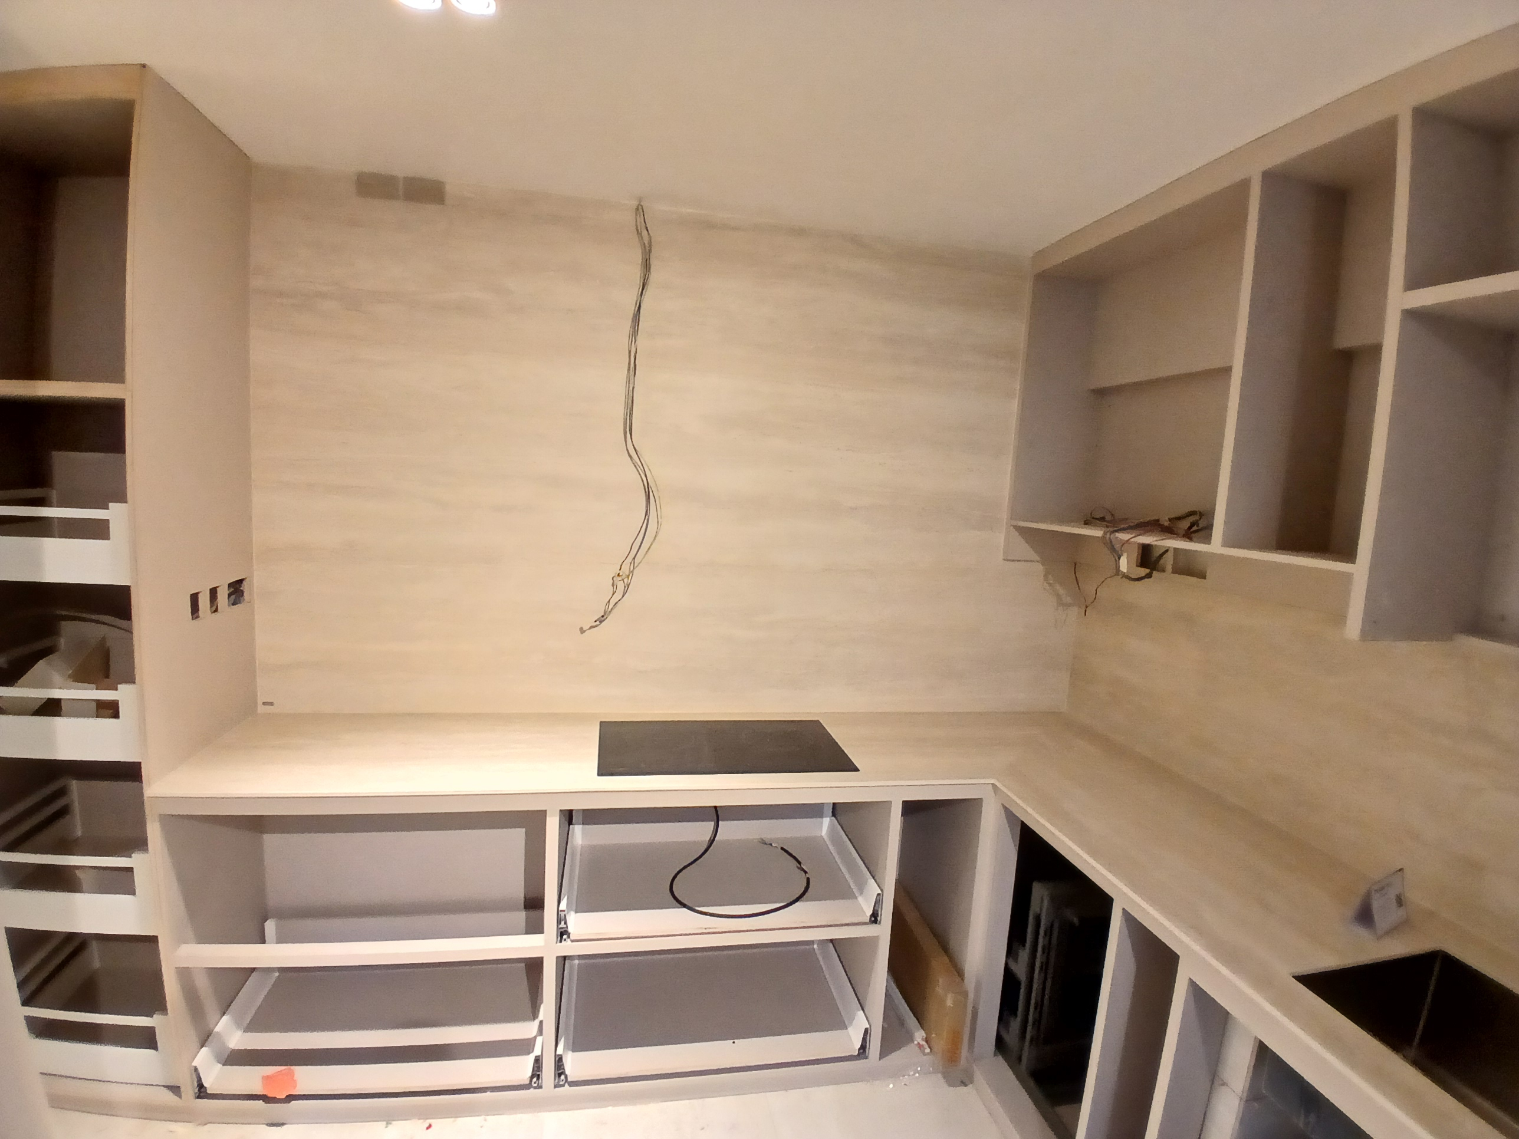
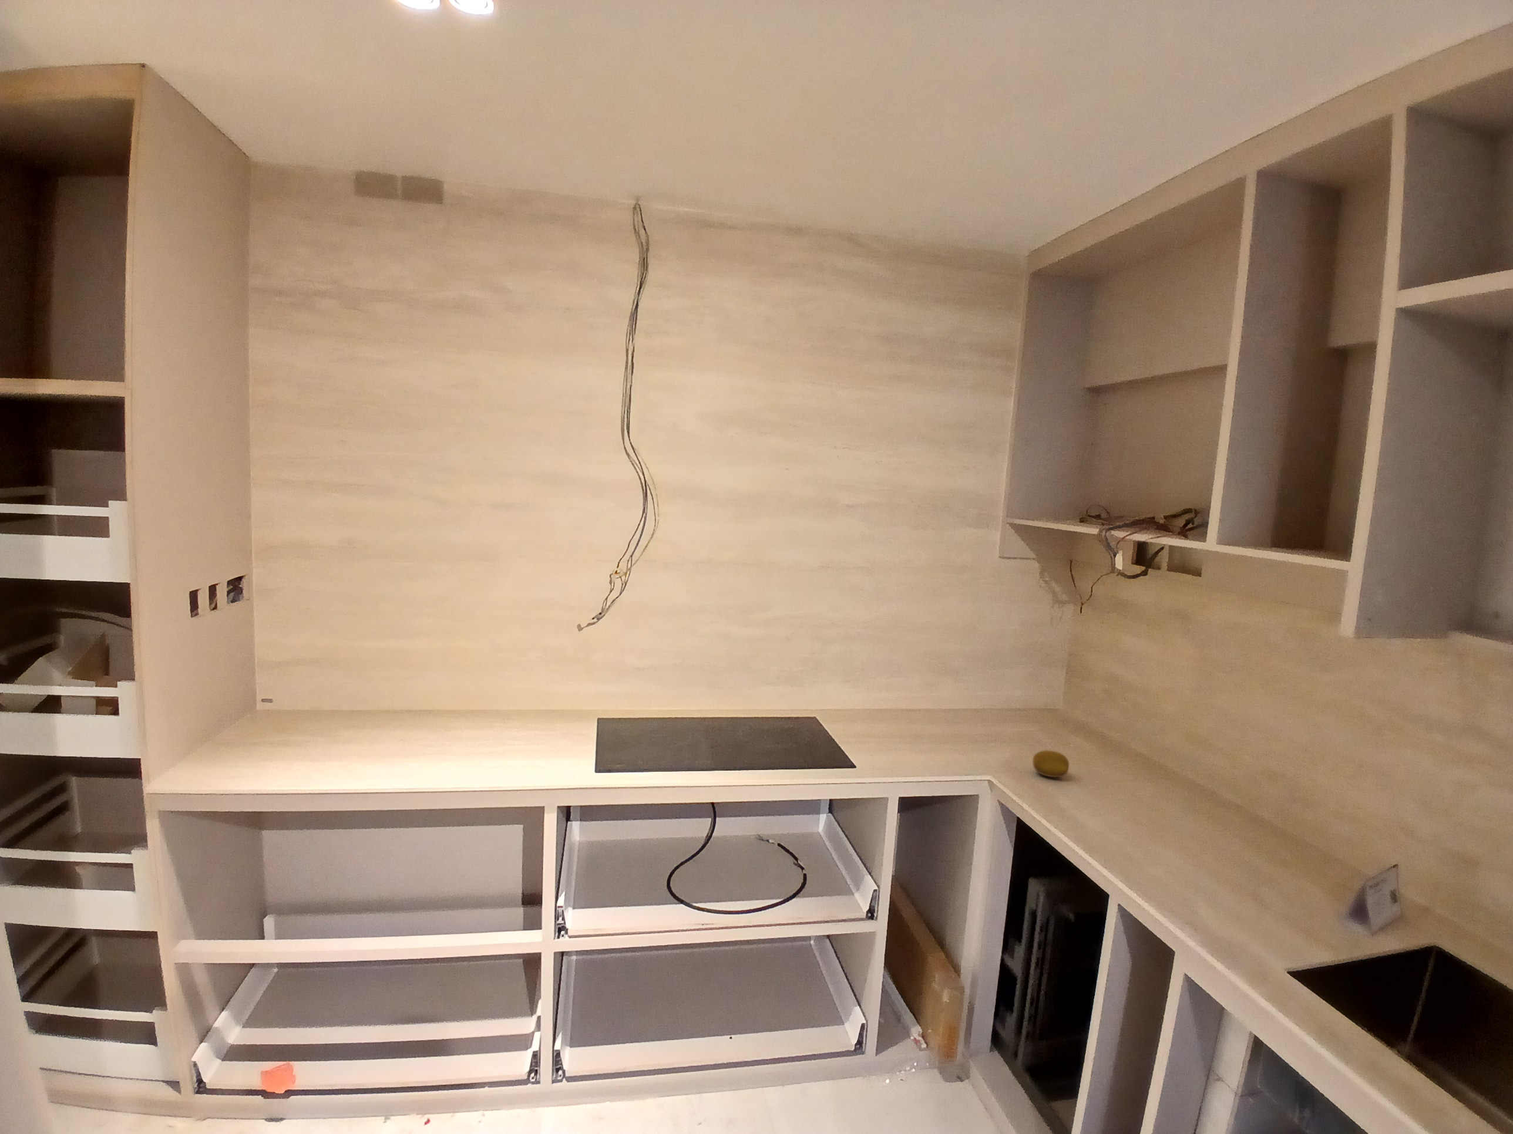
+ fruit [1032,749,1070,778]
